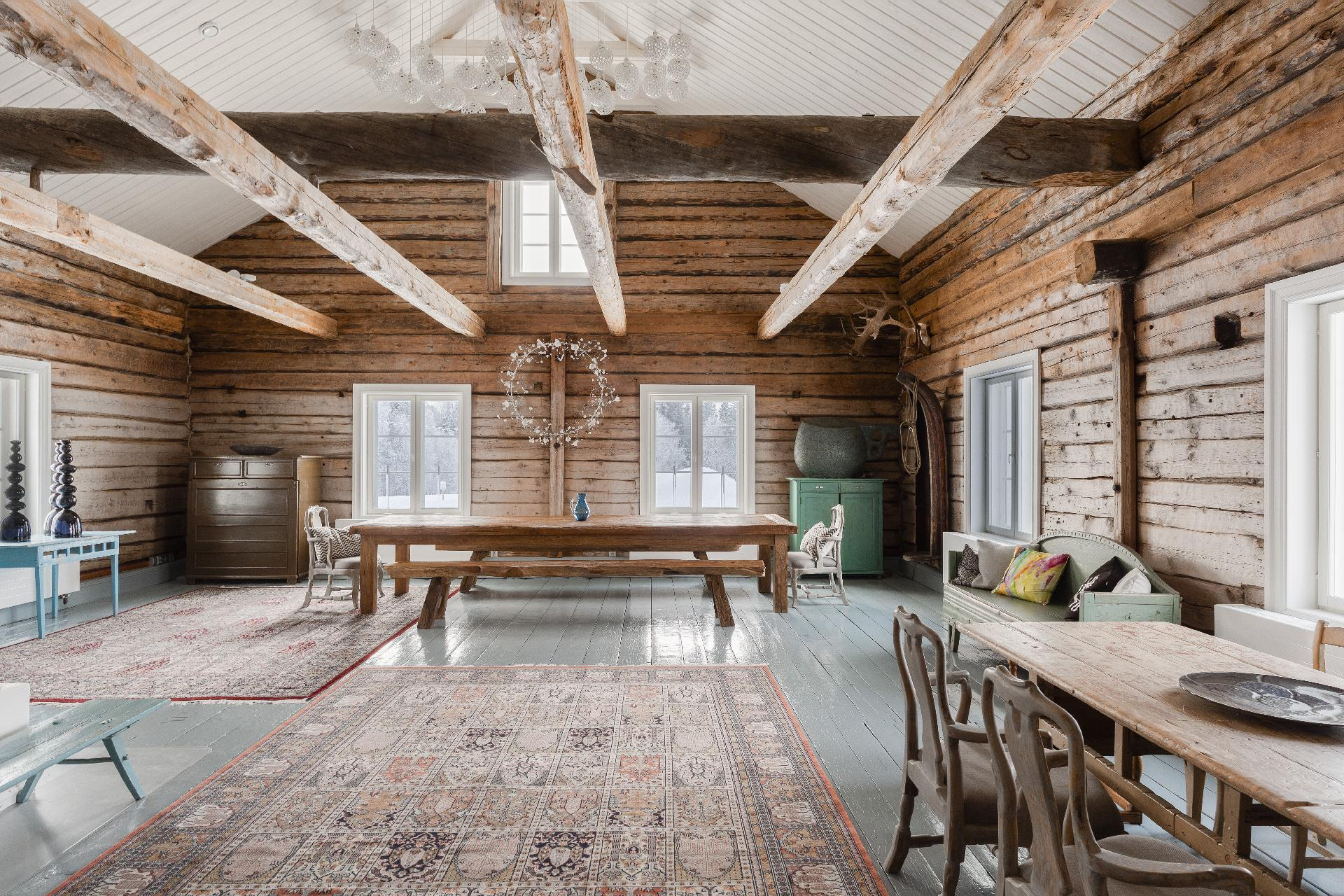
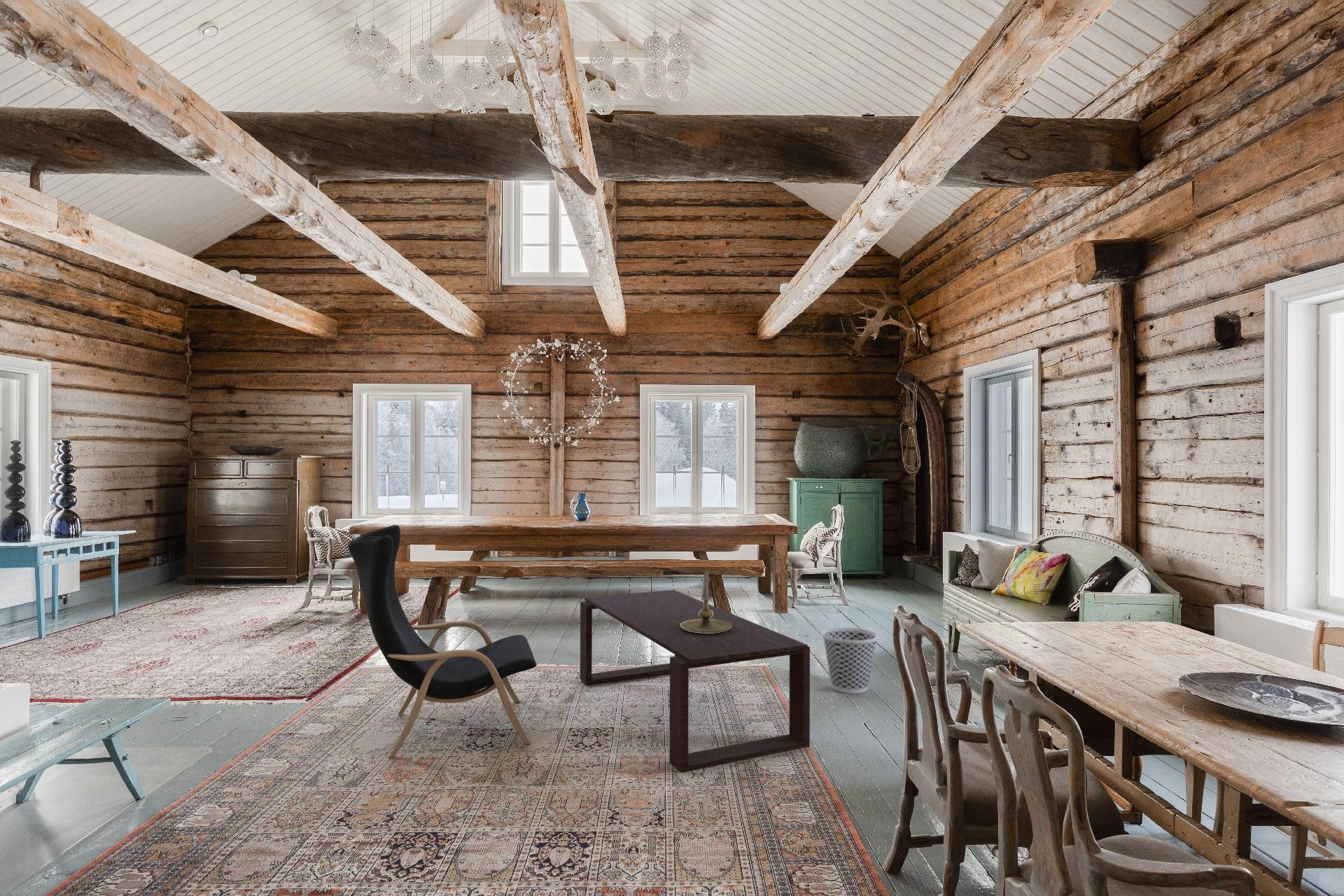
+ wastebasket [821,626,879,694]
+ coffee table [580,589,811,773]
+ candle holder [680,570,731,633]
+ lounge chair [347,524,537,758]
